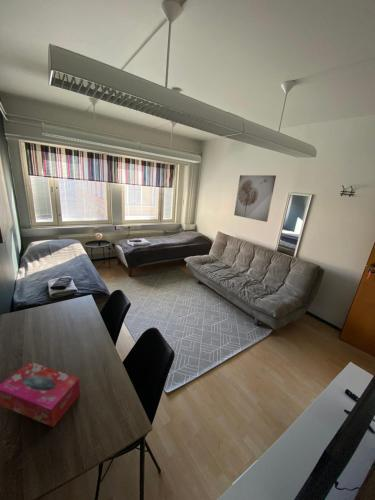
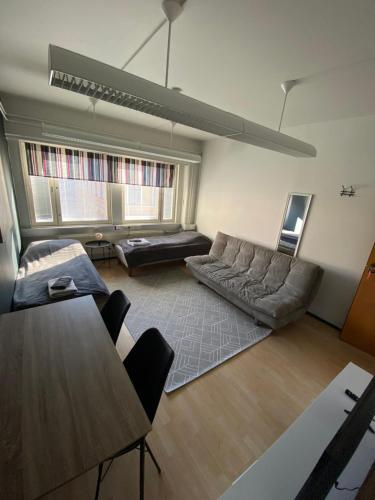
- tissue box [0,360,81,428]
- wall art [233,174,277,223]
